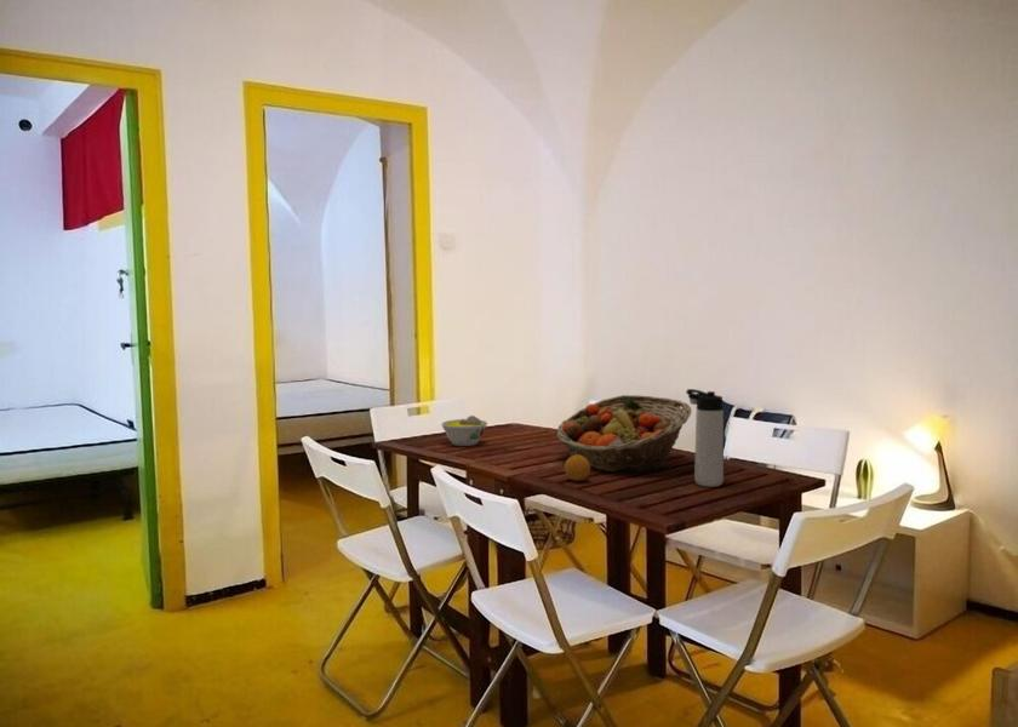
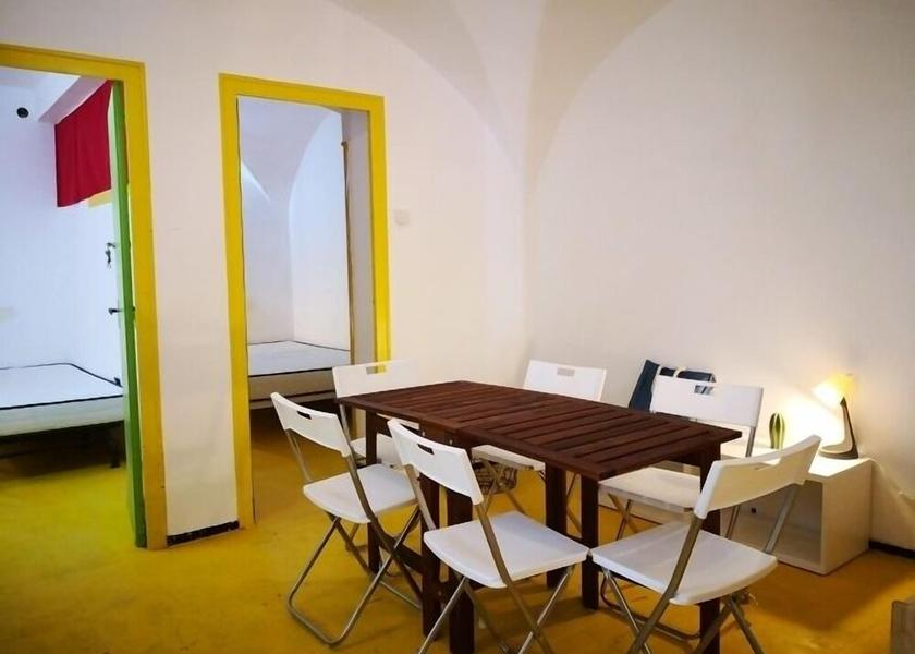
- fruit basket [555,394,692,474]
- bowl [440,414,488,447]
- thermos bottle [685,388,725,488]
- fruit [564,454,591,482]
